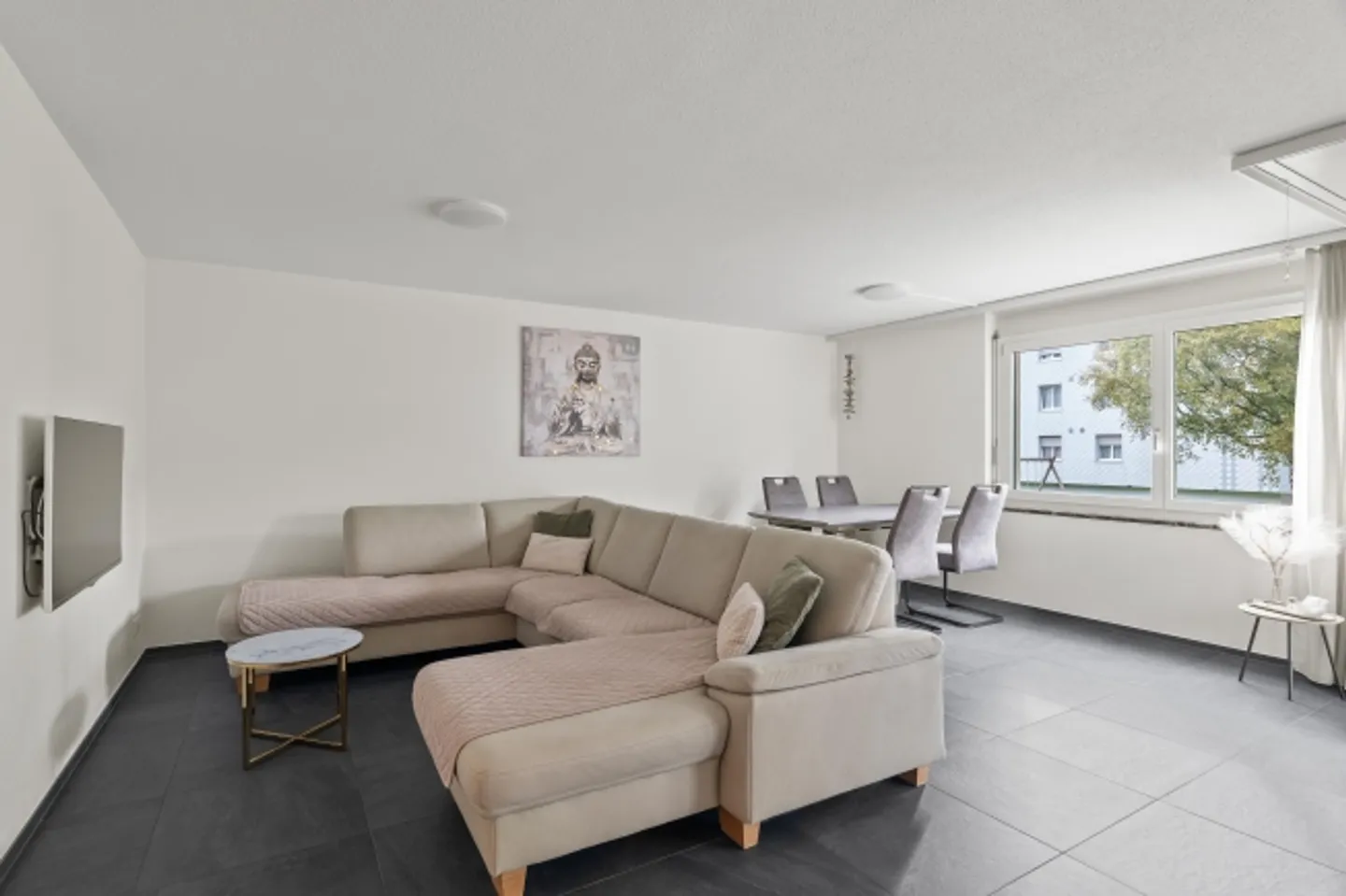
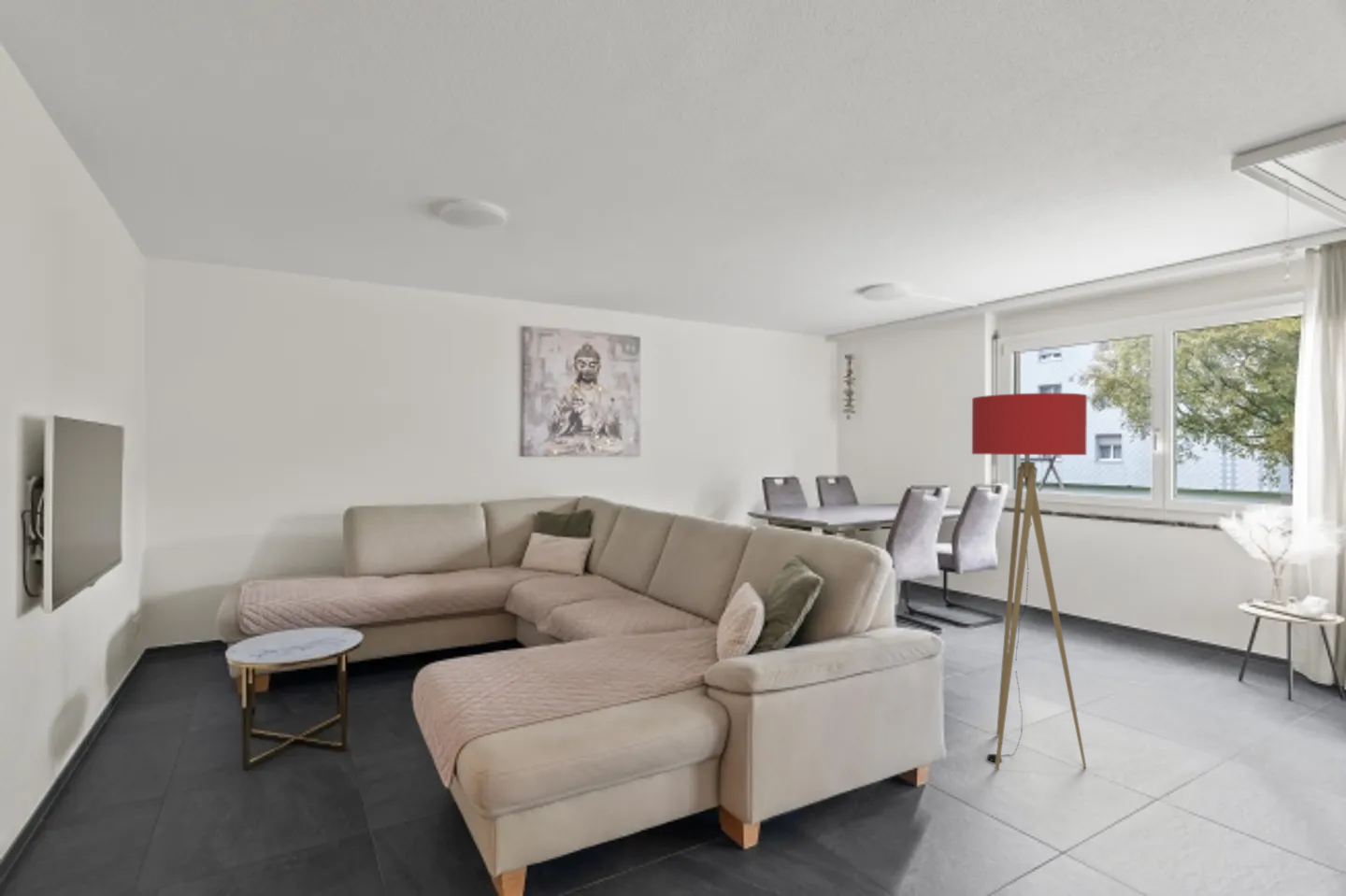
+ floor lamp [971,392,1088,771]
